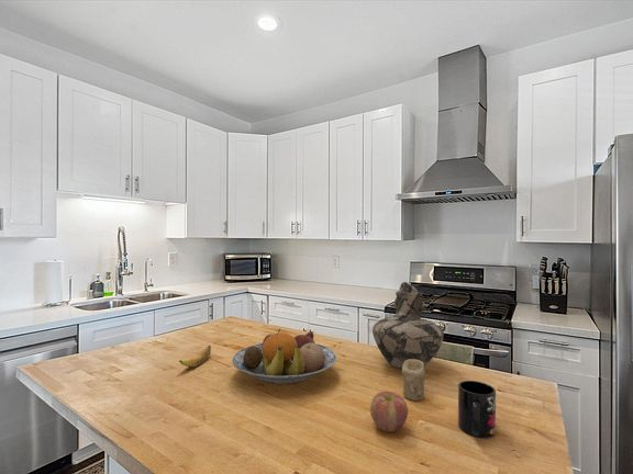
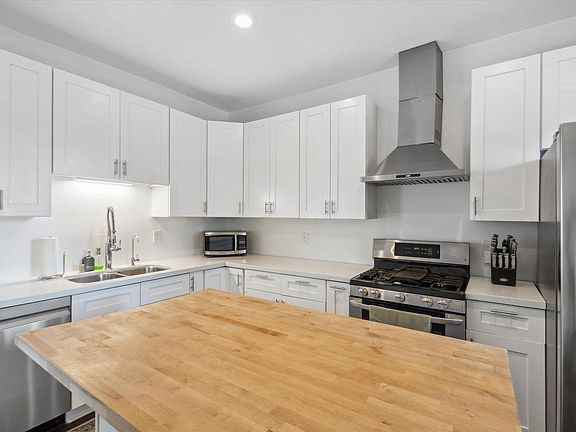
- candle [401,359,426,402]
- vase [371,281,445,369]
- banana [178,345,212,368]
- apple [369,391,409,433]
- mug [457,380,497,439]
- fruit bowl [231,328,337,385]
